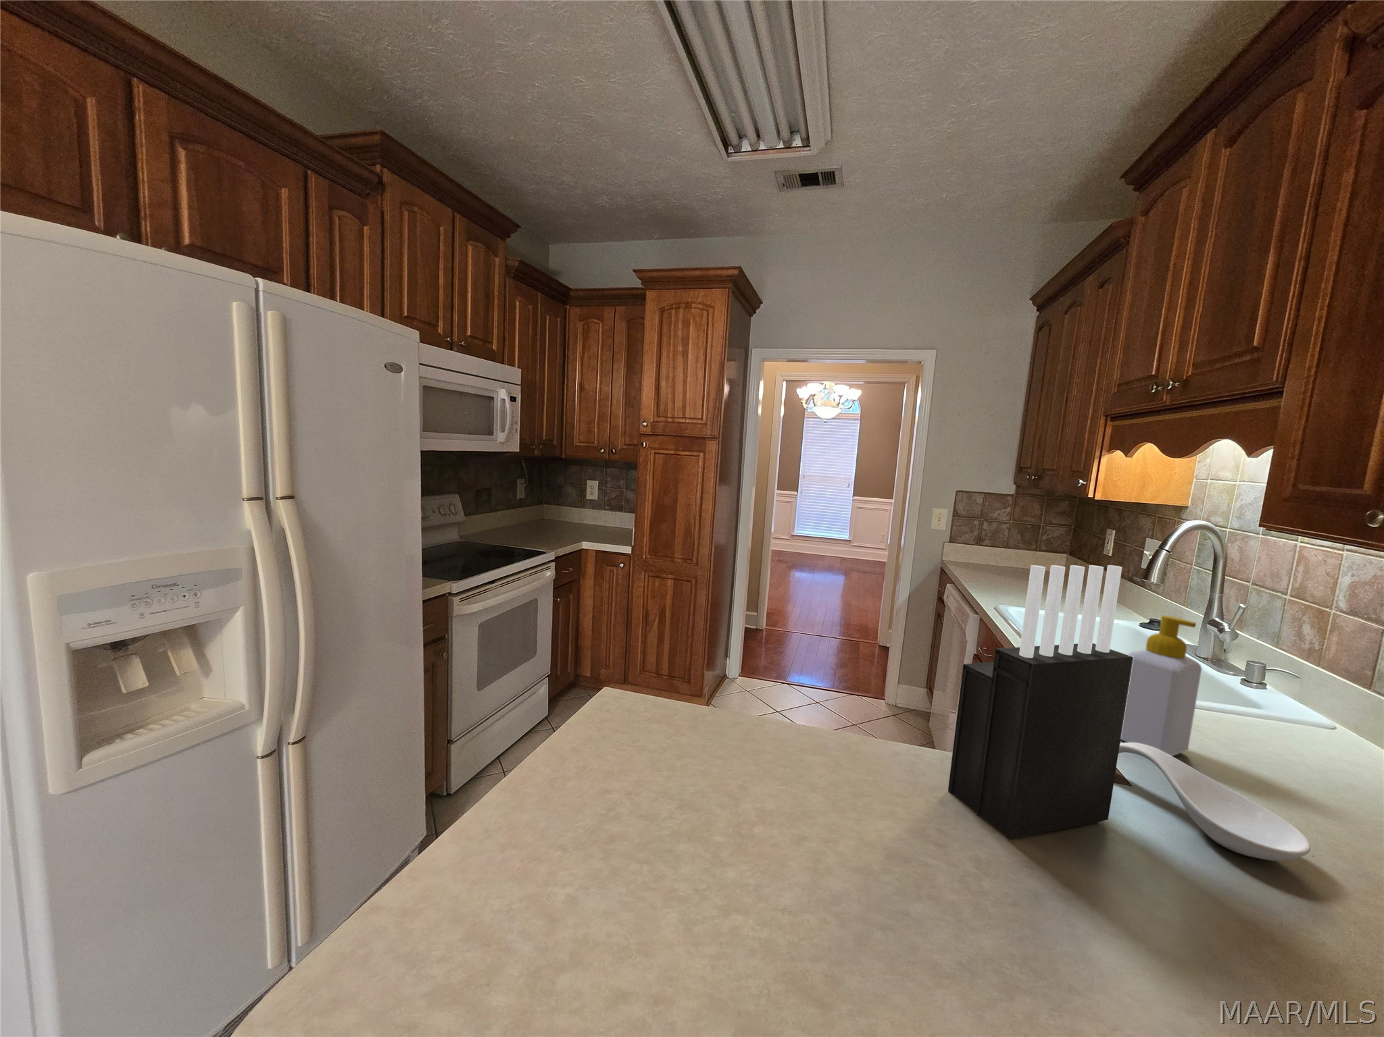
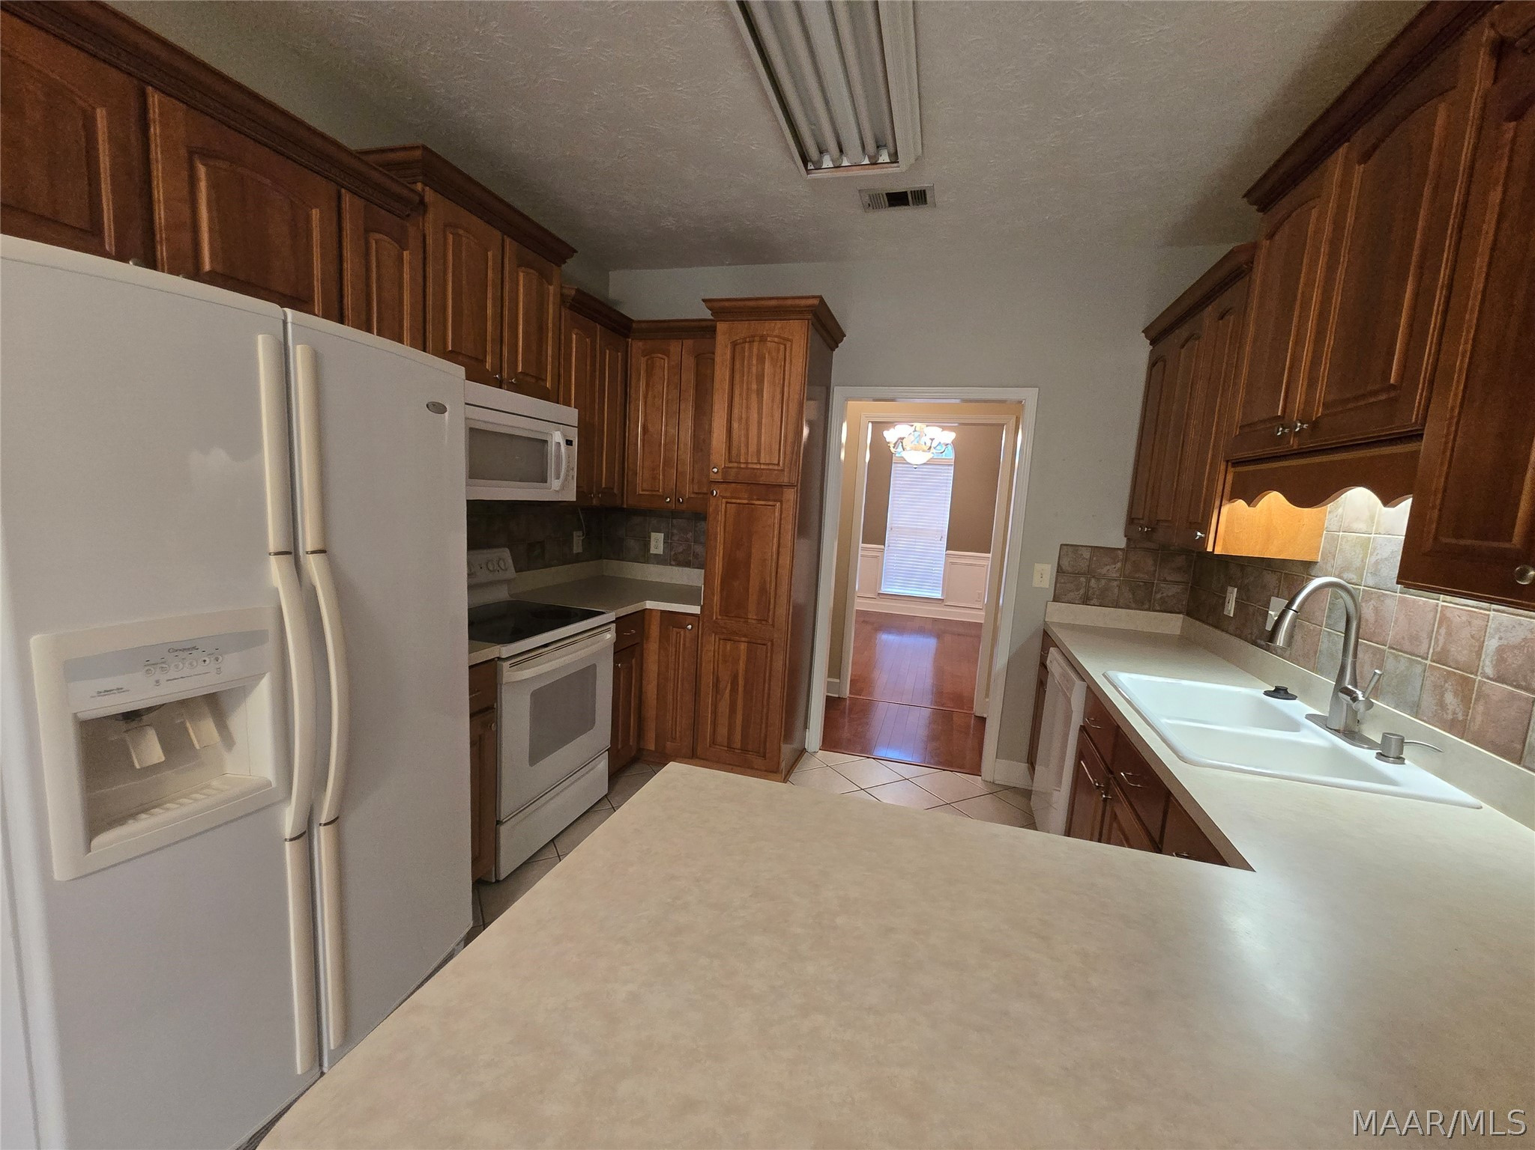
- knife block [947,564,1133,841]
- soap bottle [1120,614,1202,757]
- spoon rest [1118,742,1312,862]
